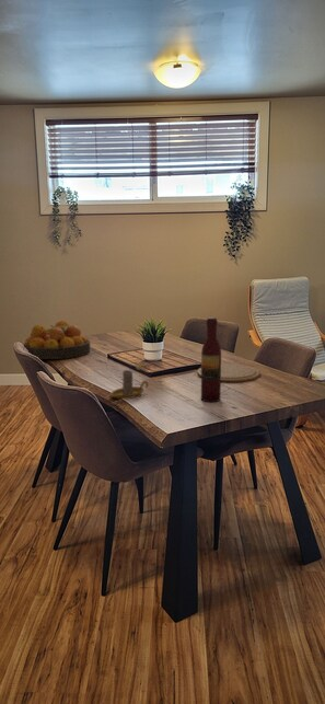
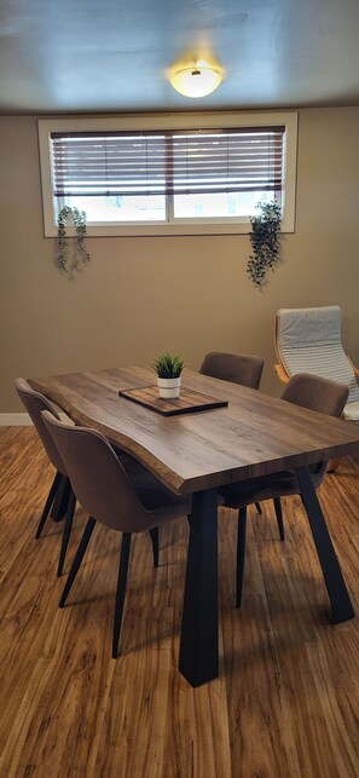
- candle holder [108,363,150,401]
- plate [196,362,260,383]
- fruit bowl [23,320,91,360]
- wine bottle [200,316,222,403]
